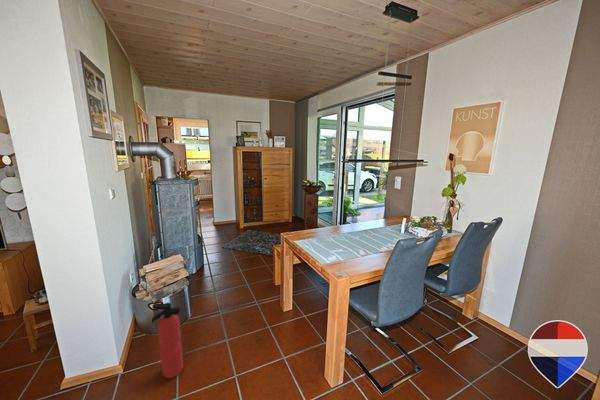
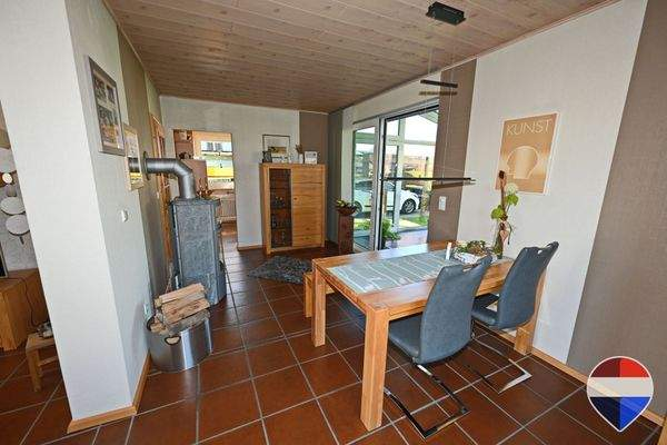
- fire extinguisher [151,302,184,379]
